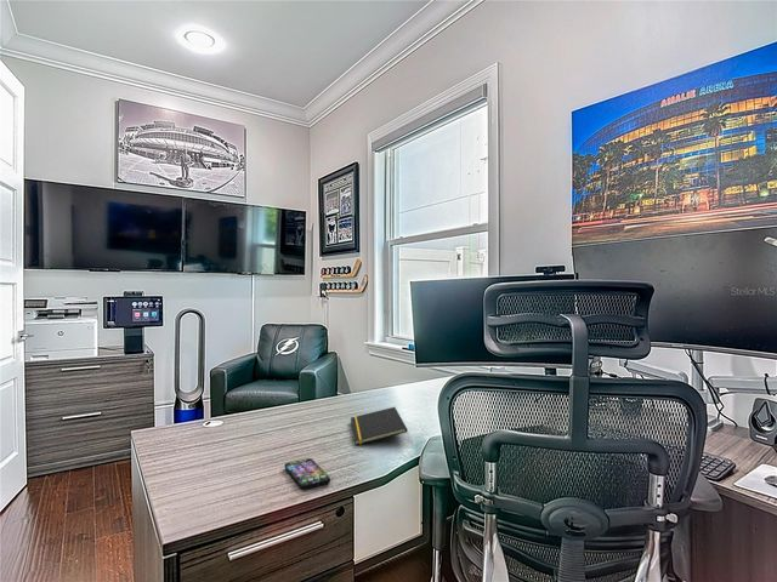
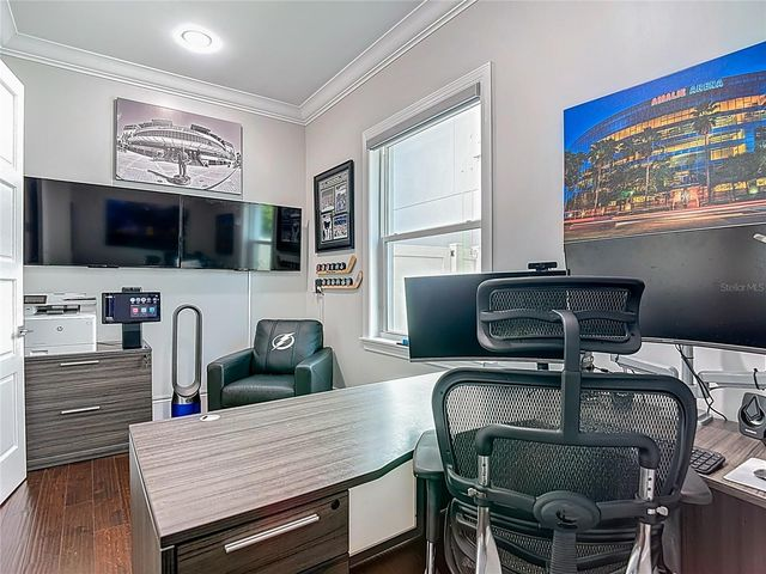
- smartphone [283,457,331,490]
- notepad [350,406,408,446]
